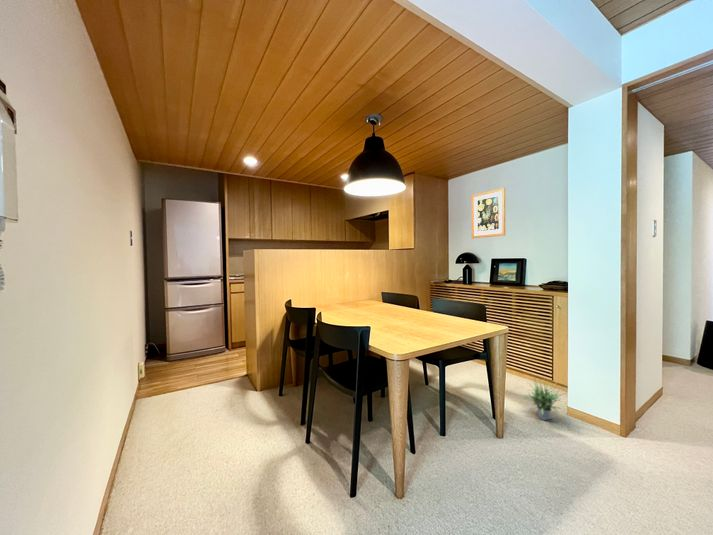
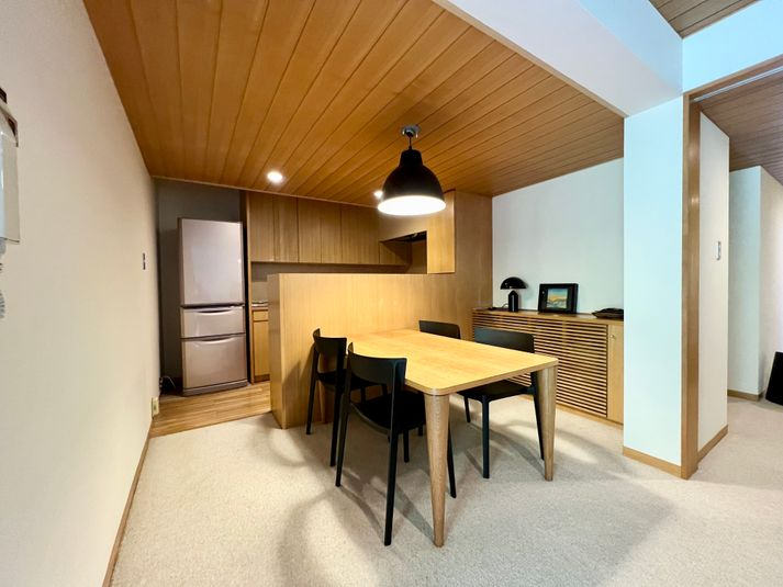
- wall art [470,187,506,239]
- potted plant [520,370,569,421]
